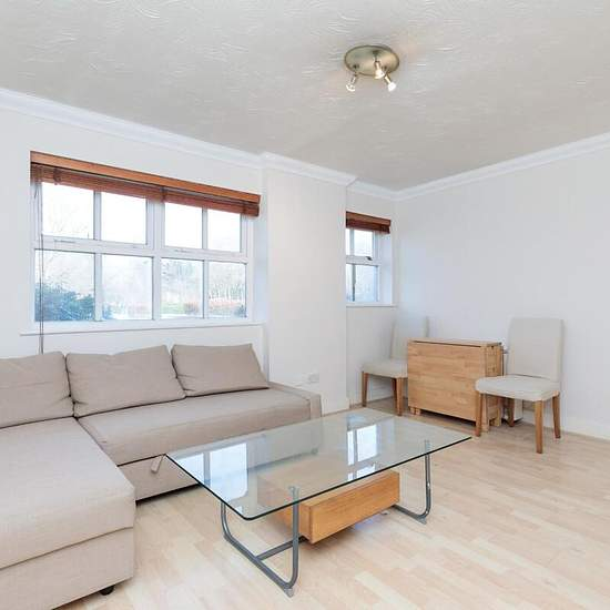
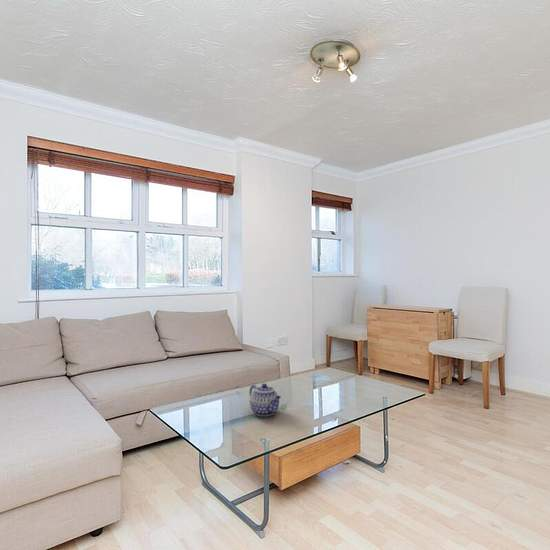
+ teapot [248,382,282,417]
